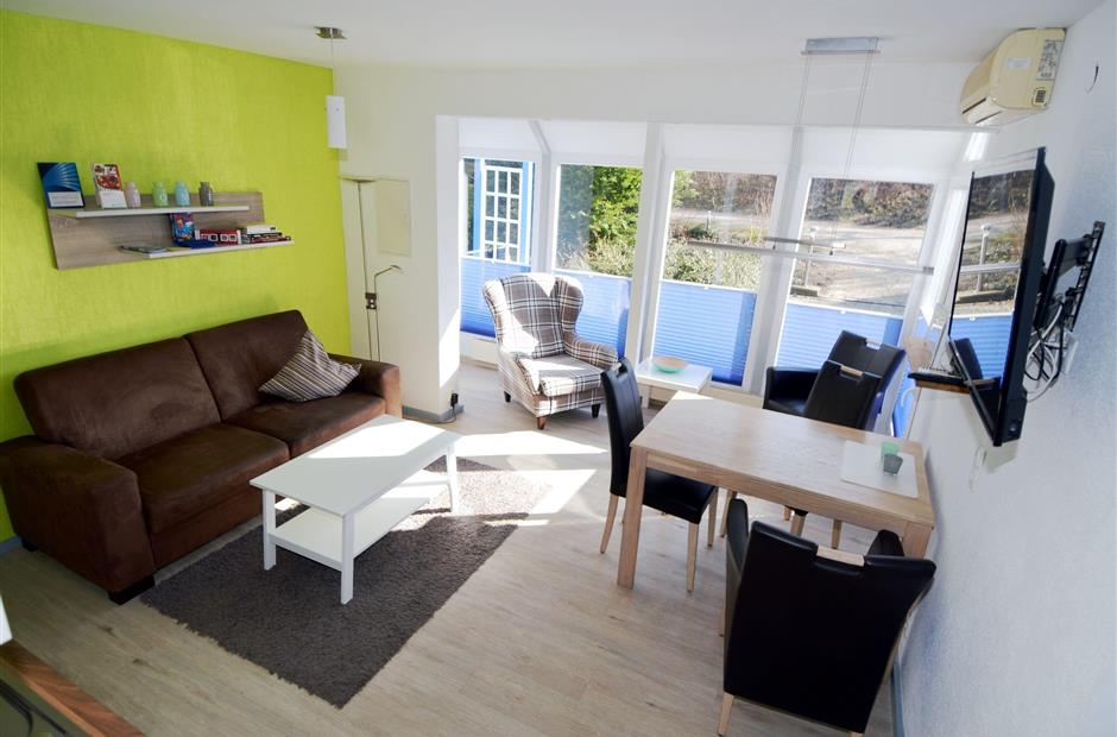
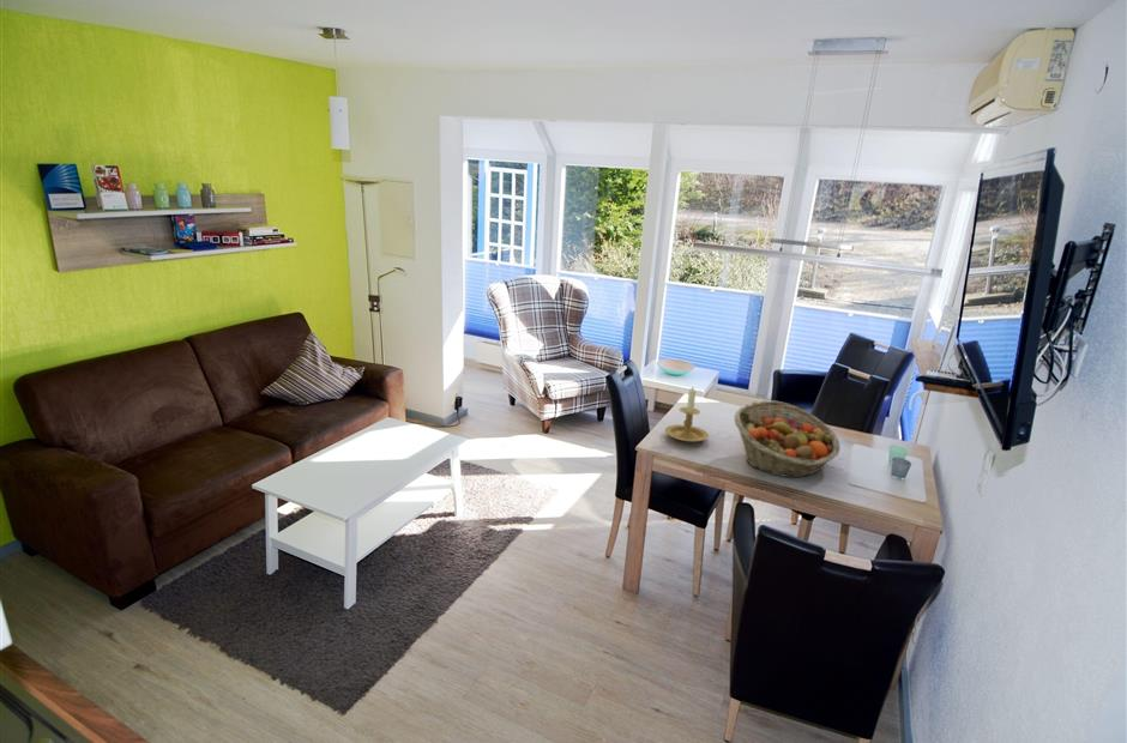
+ fruit basket [734,399,842,478]
+ candle holder [664,387,710,443]
